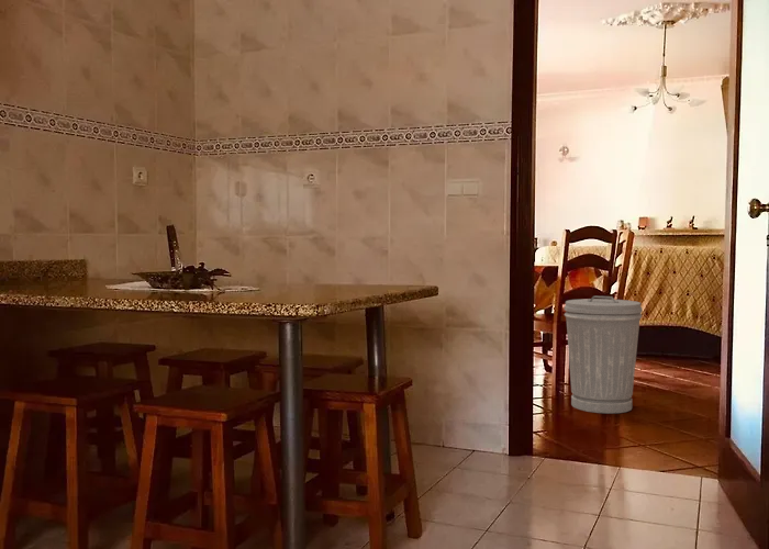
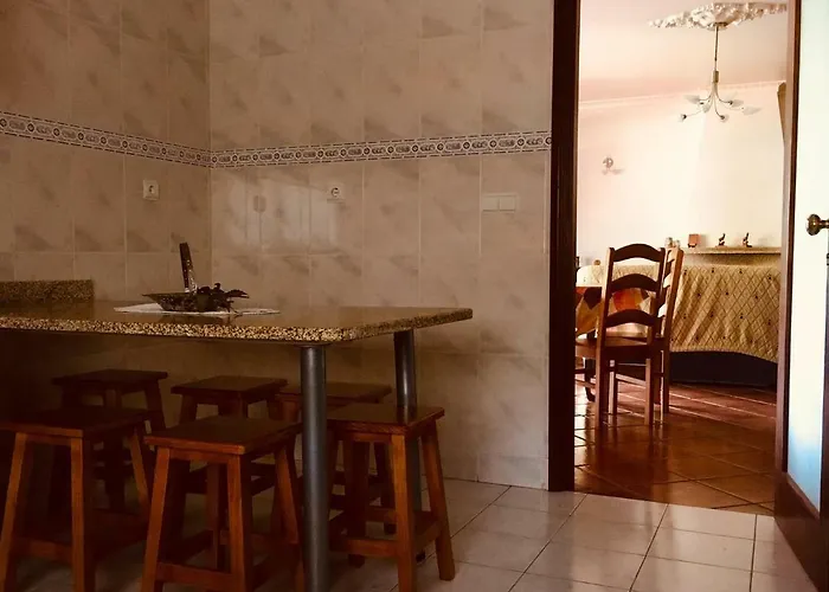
- trash can [564,295,644,415]
